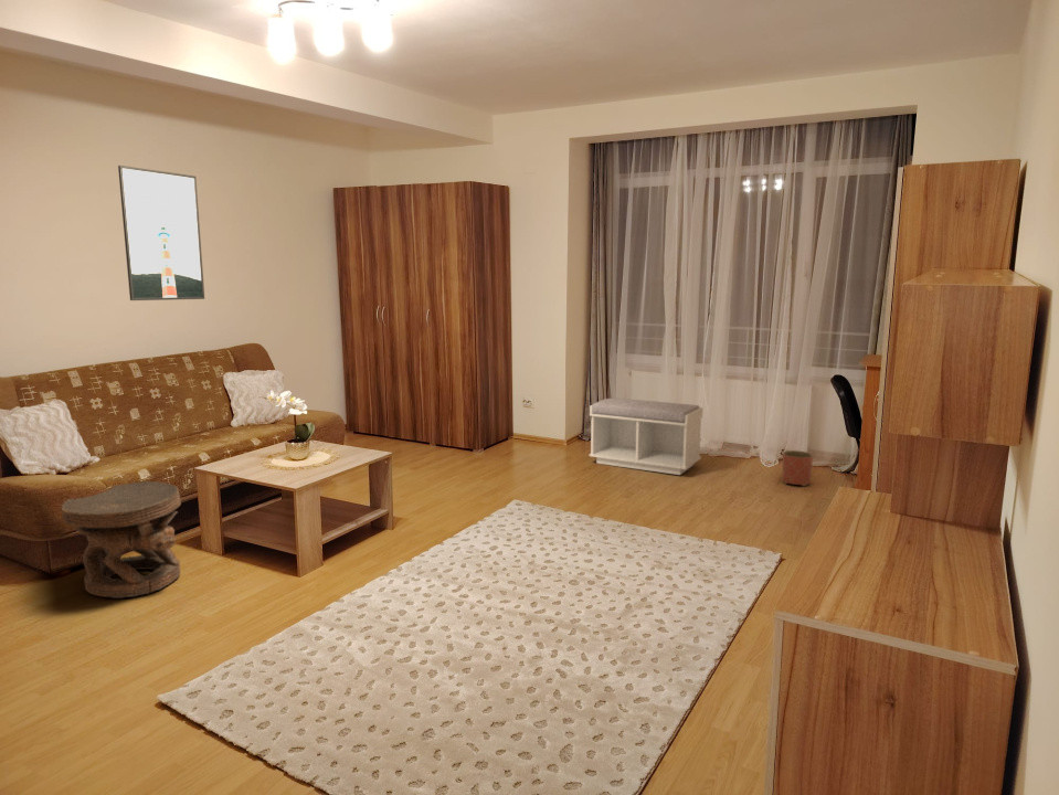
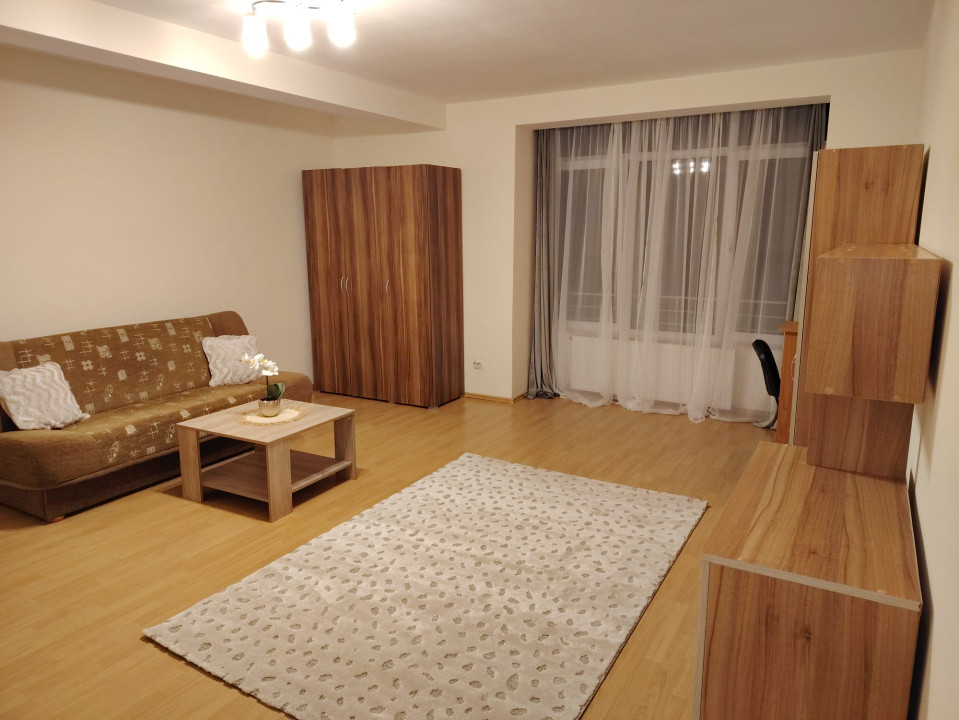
- planter [781,449,814,487]
- carved stool [61,480,182,600]
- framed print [117,165,205,301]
- bench [589,398,703,476]
